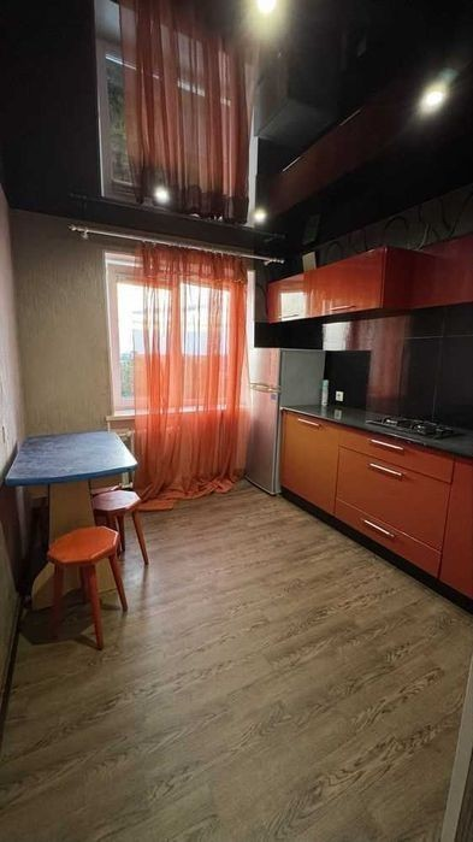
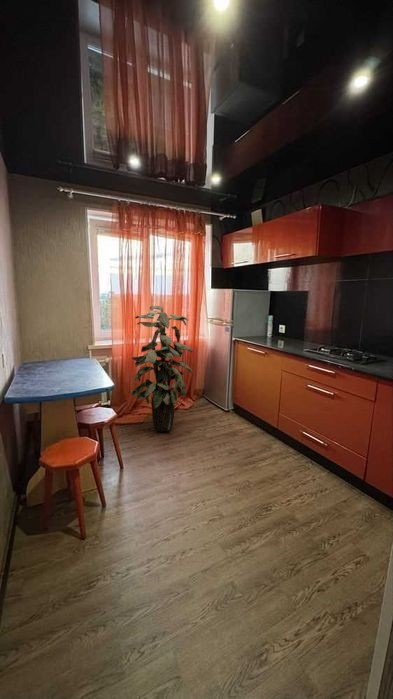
+ indoor plant [130,305,194,432]
